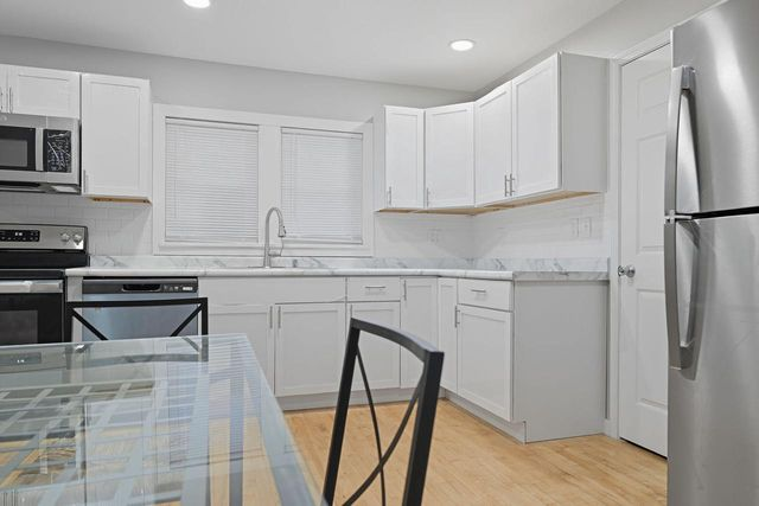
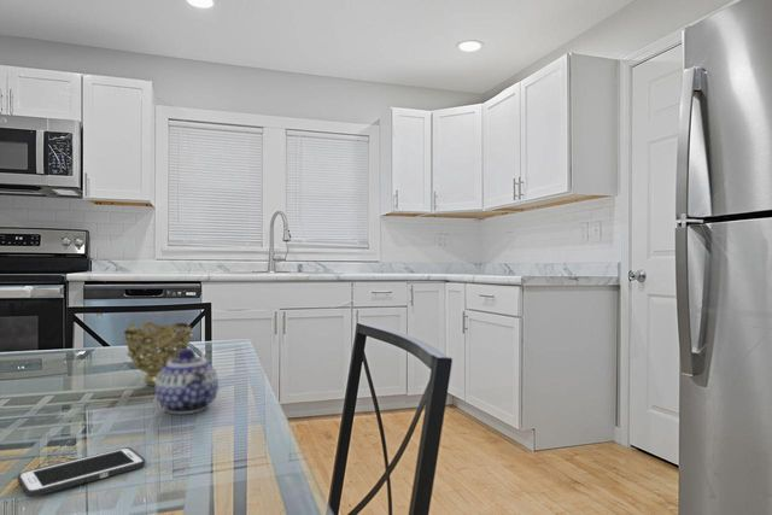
+ decorative bowl [123,321,194,387]
+ teapot [154,347,220,415]
+ cell phone [17,446,146,498]
